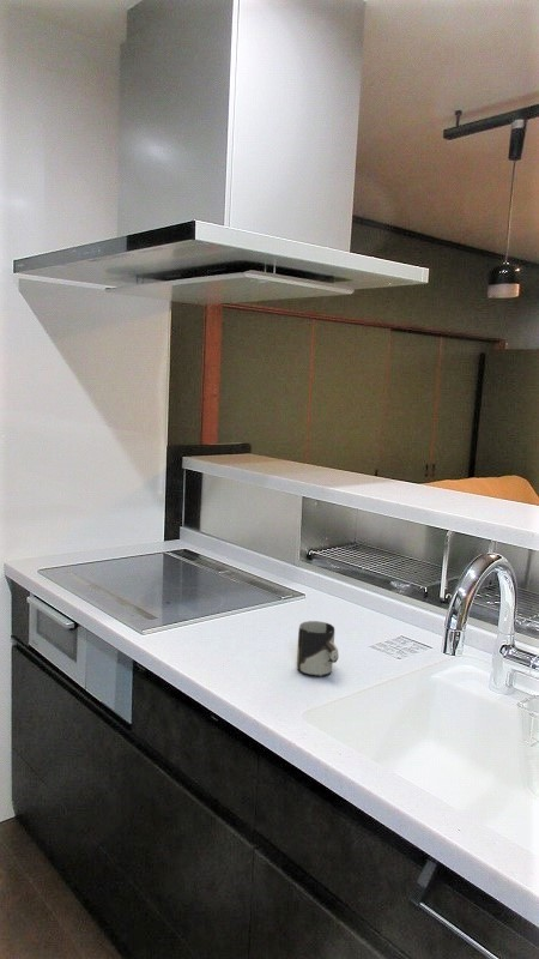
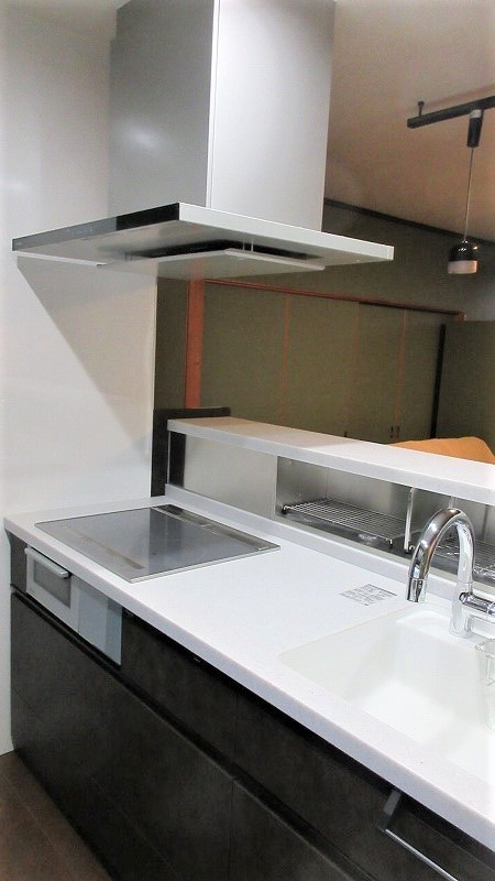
- cup [296,620,340,678]
